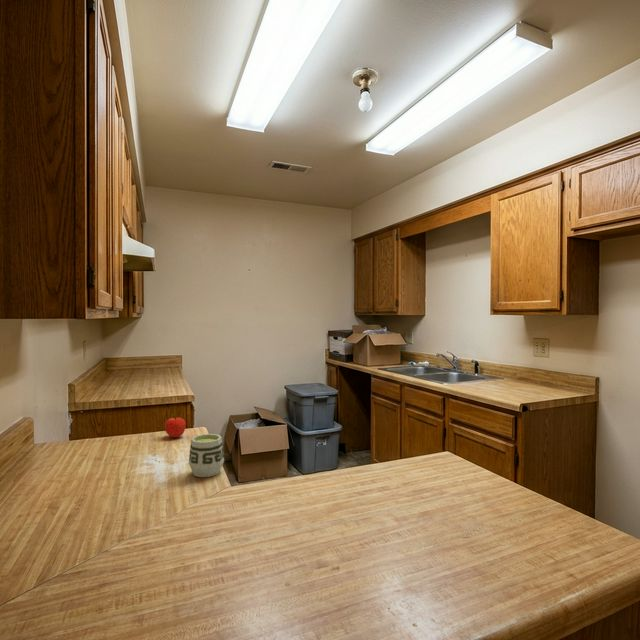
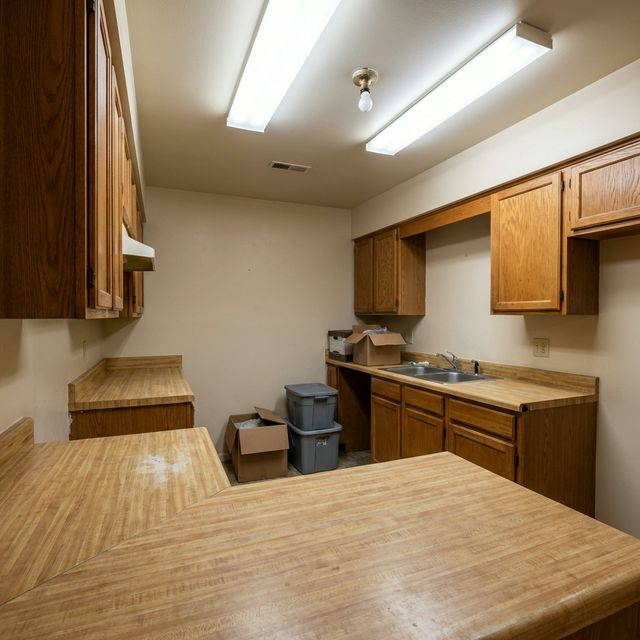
- cup [188,433,225,478]
- fruit [164,416,187,438]
